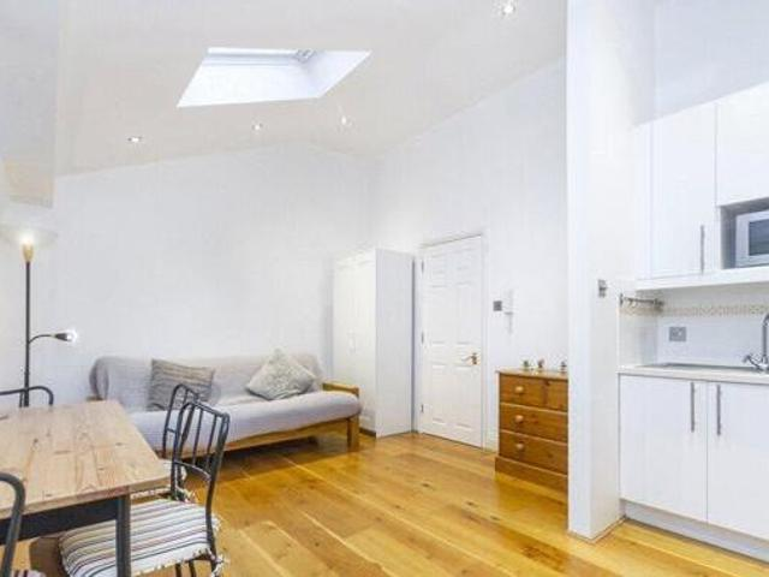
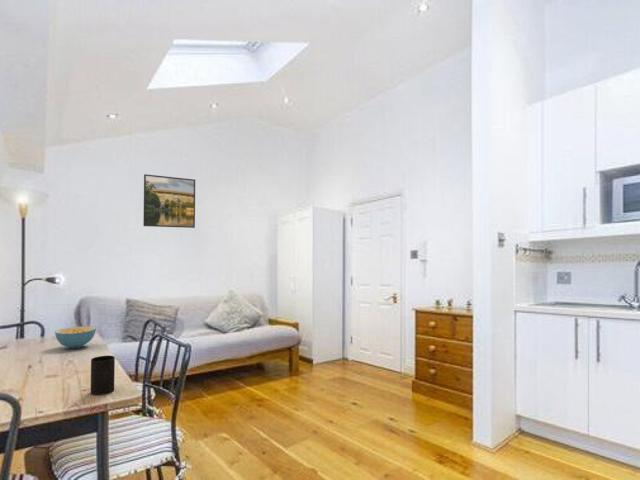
+ cereal bowl [54,325,97,349]
+ cup [90,355,116,396]
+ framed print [142,173,196,229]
